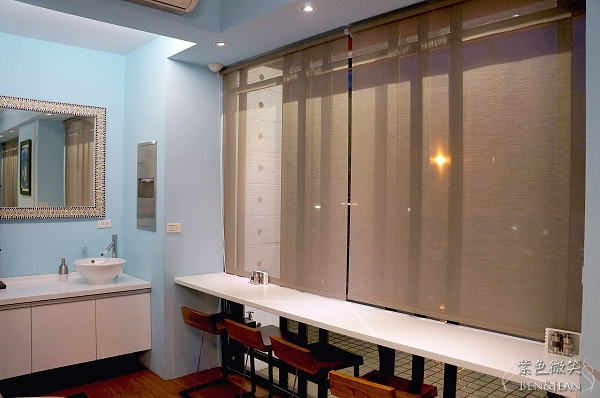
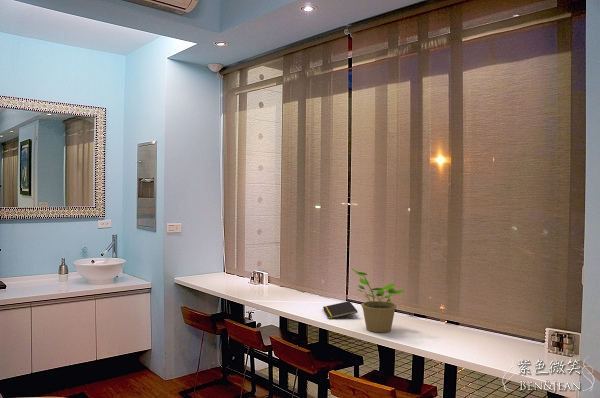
+ potted plant [351,268,405,333]
+ notepad [322,300,359,320]
